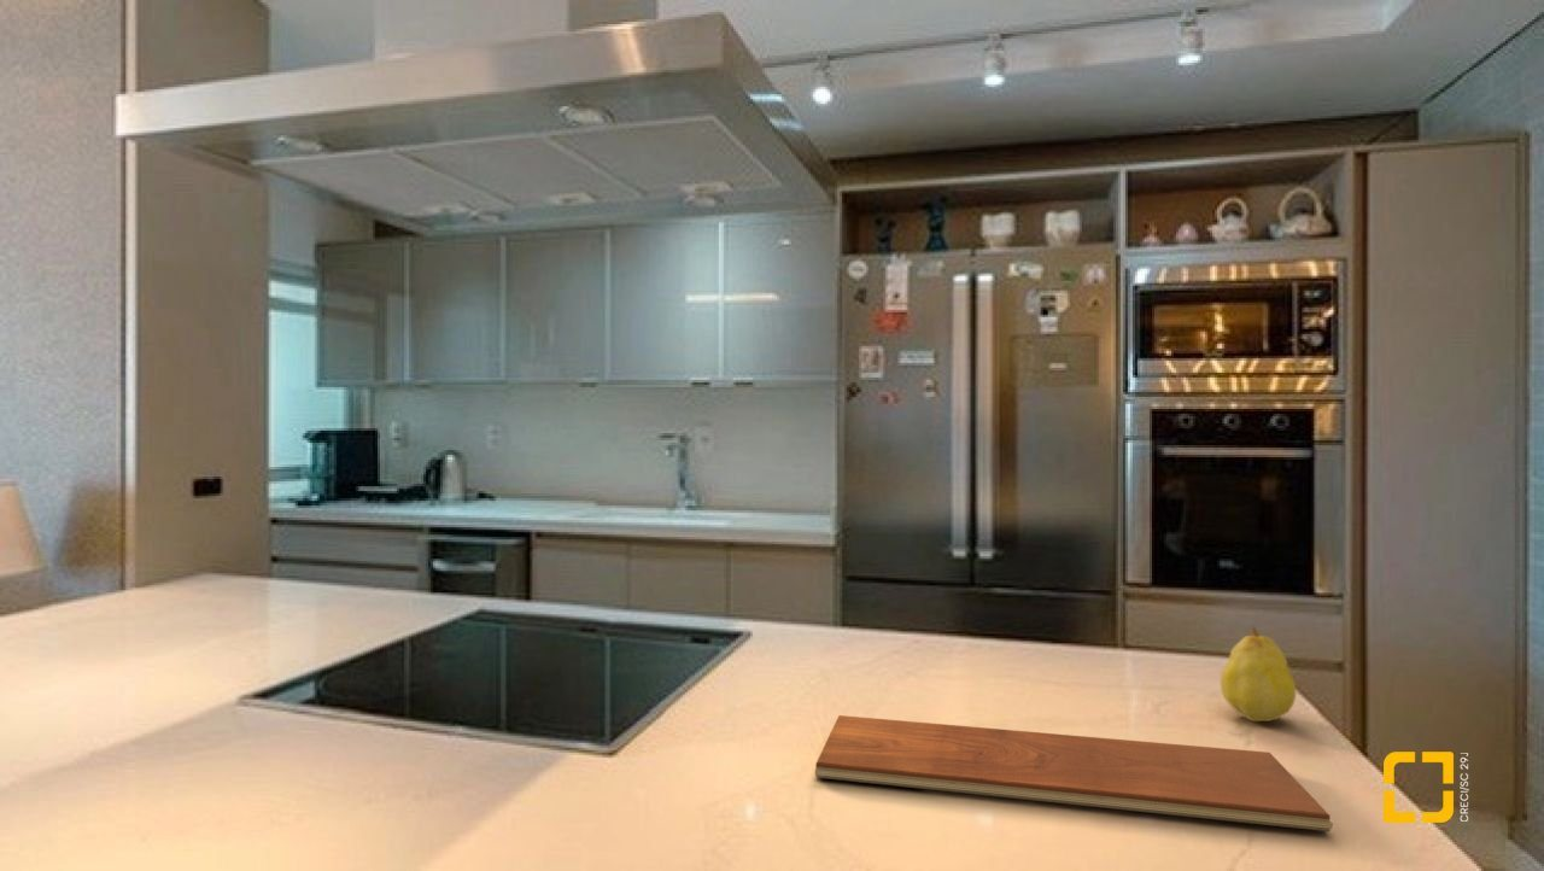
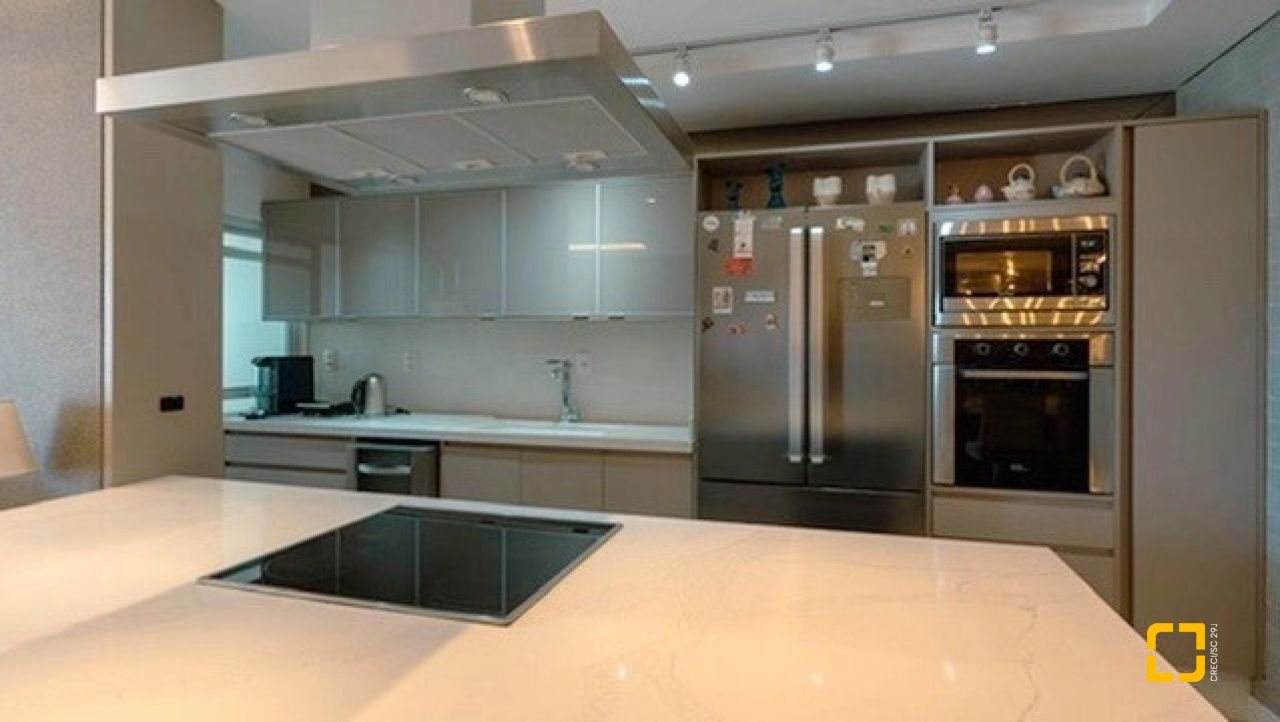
- chopping board [814,714,1333,832]
- fruit [1220,625,1297,723]
